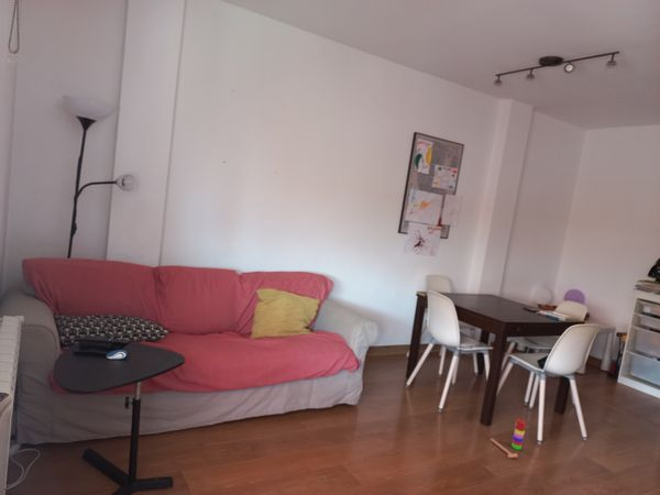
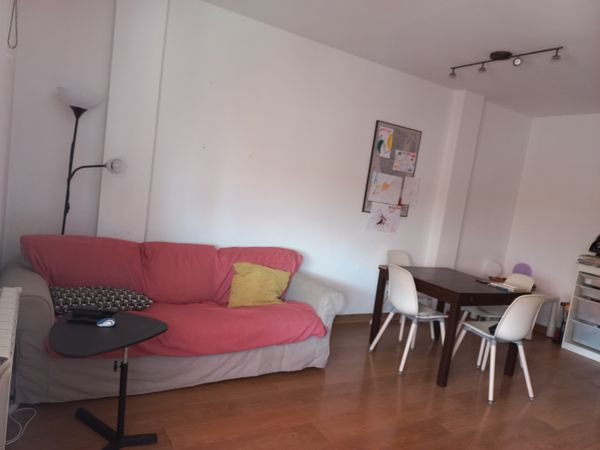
- stacking toy [490,418,527,459]
